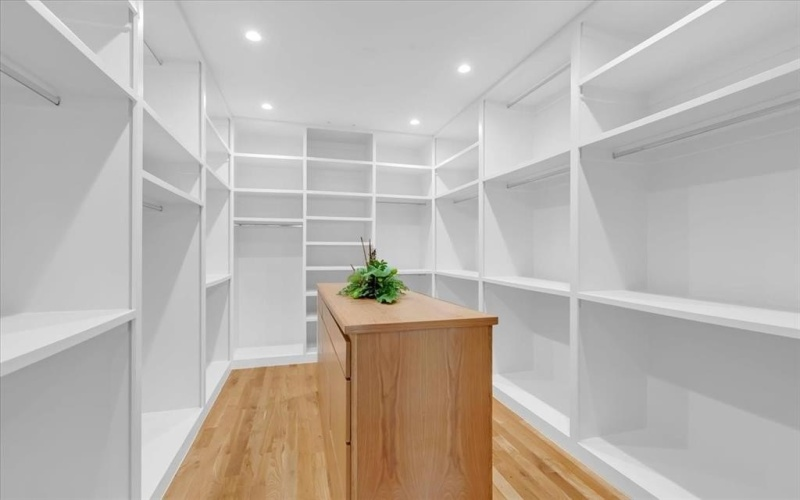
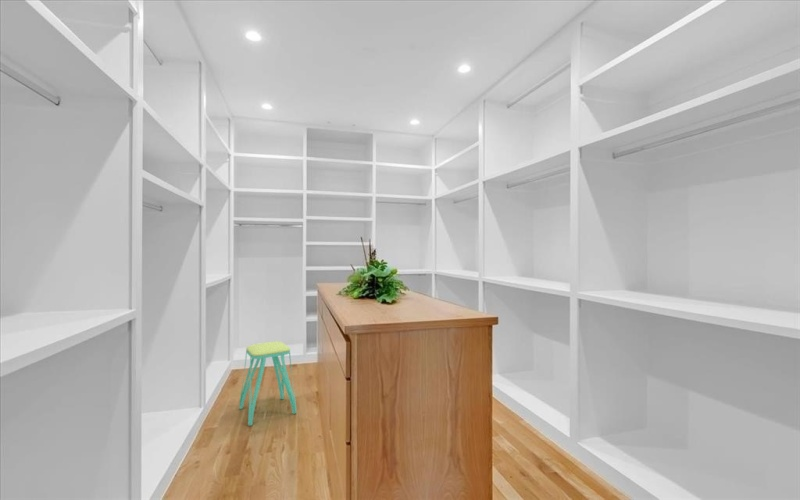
+ stool [238,340,297,427]
